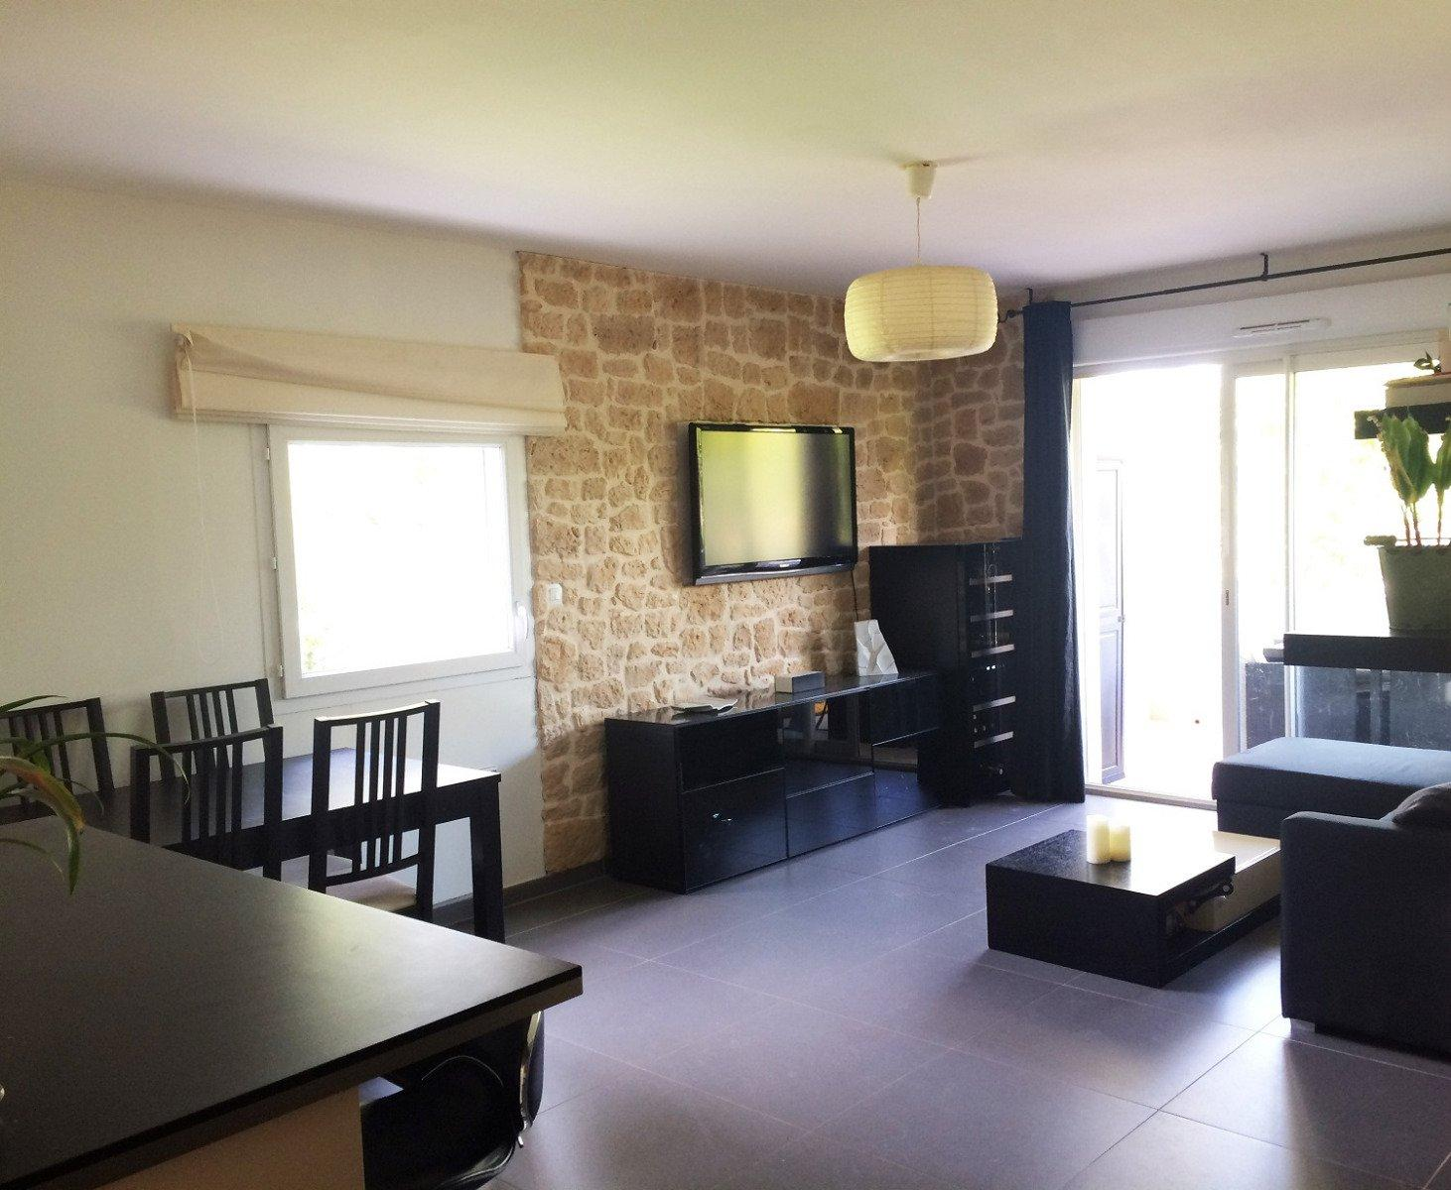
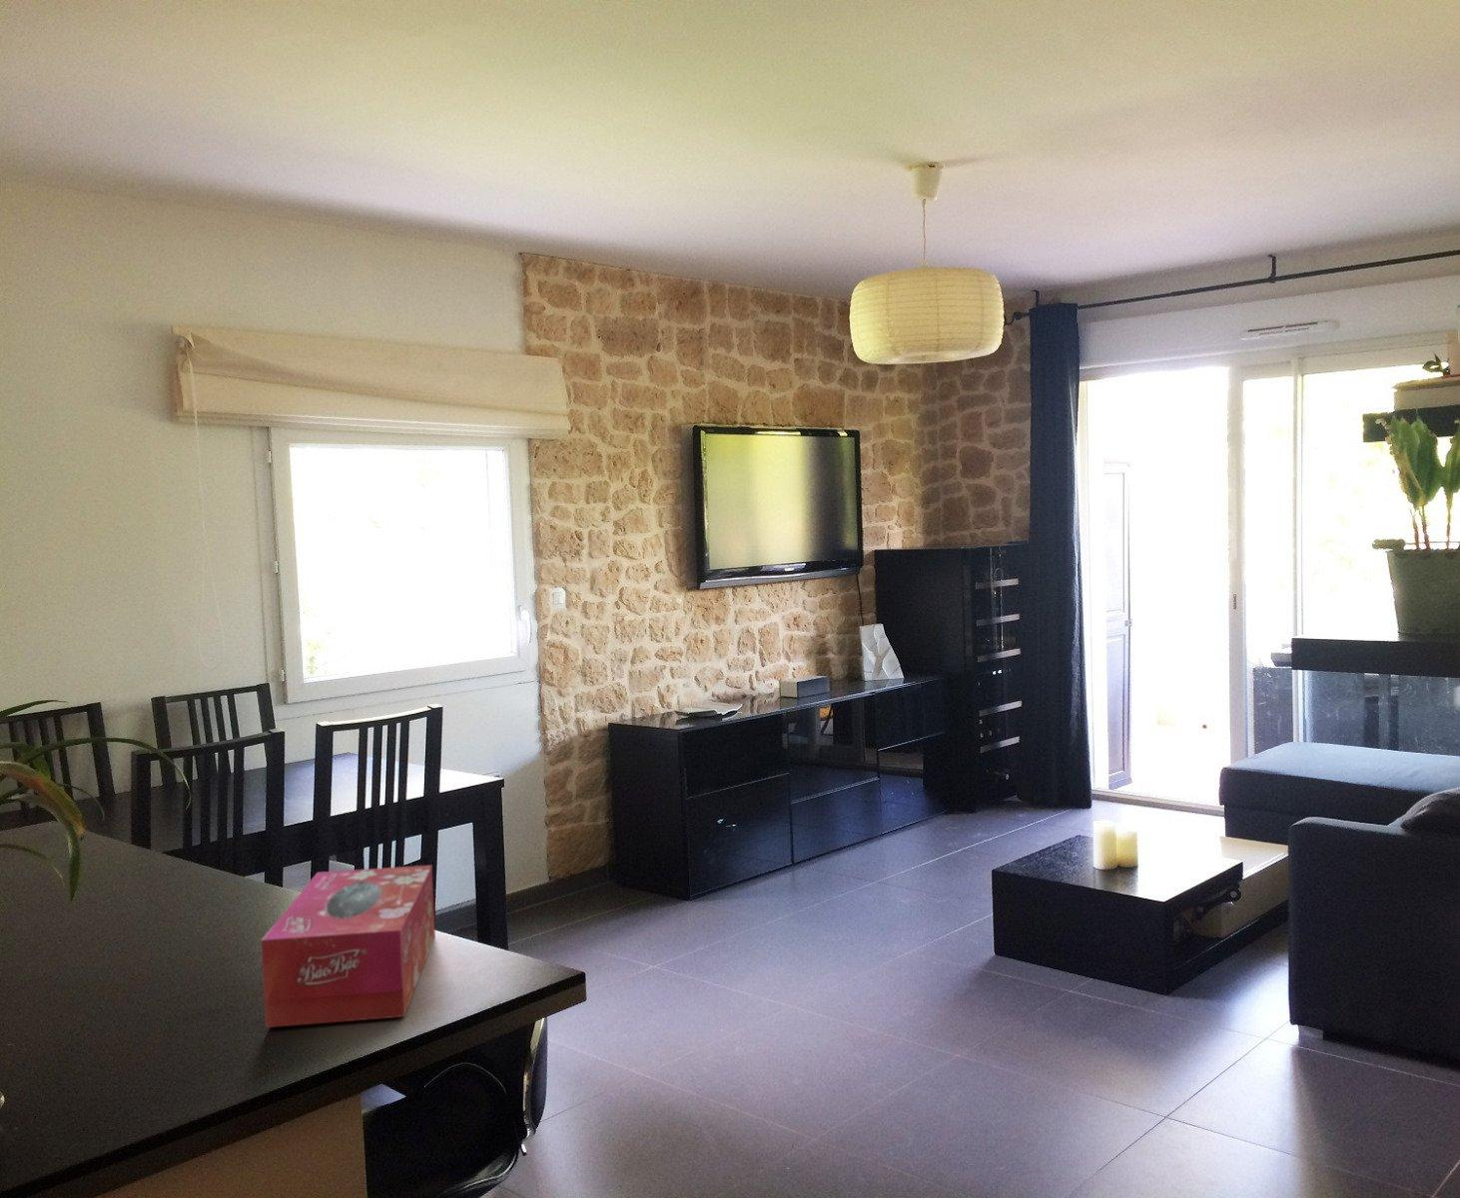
+ tissue box [261,865,437,1028]
